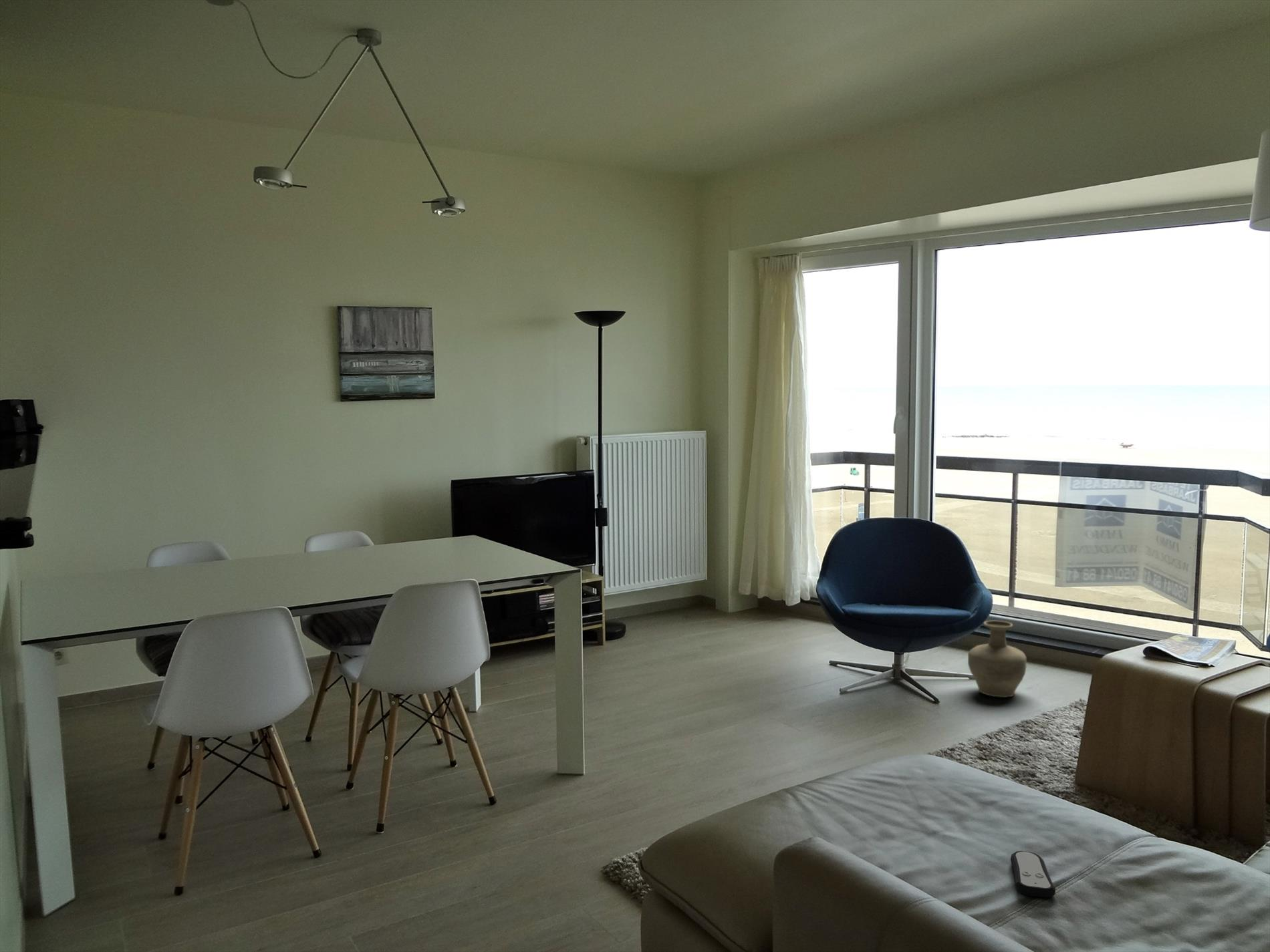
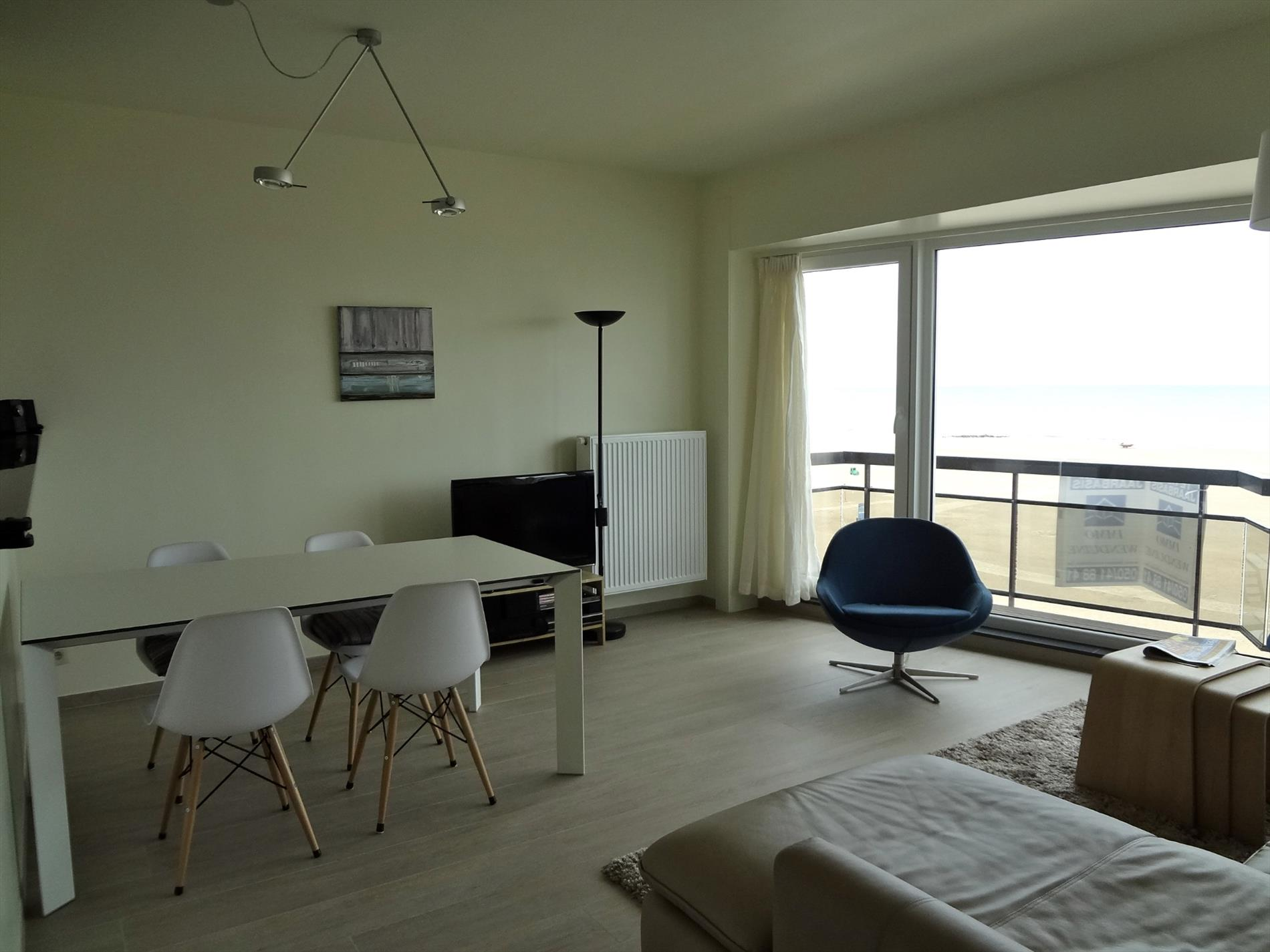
- remote control [1010,850,1056,898]
- vase [967,620,1027,698]
